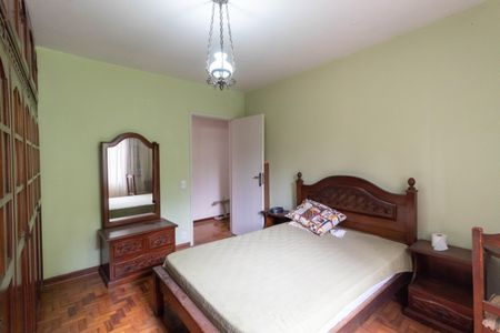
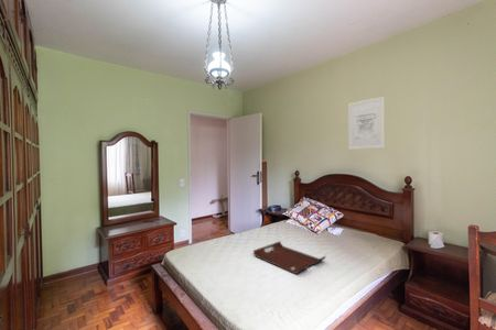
+ serving tray [252,240,327,275]
+ wall art [347,96,386,151]
